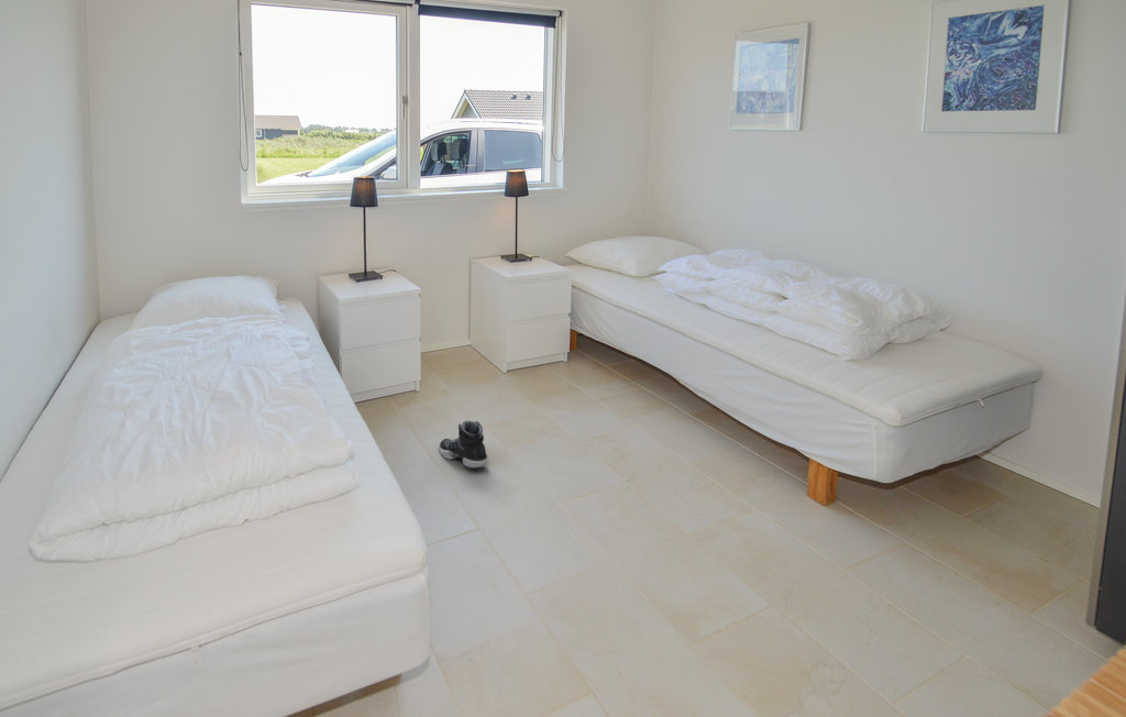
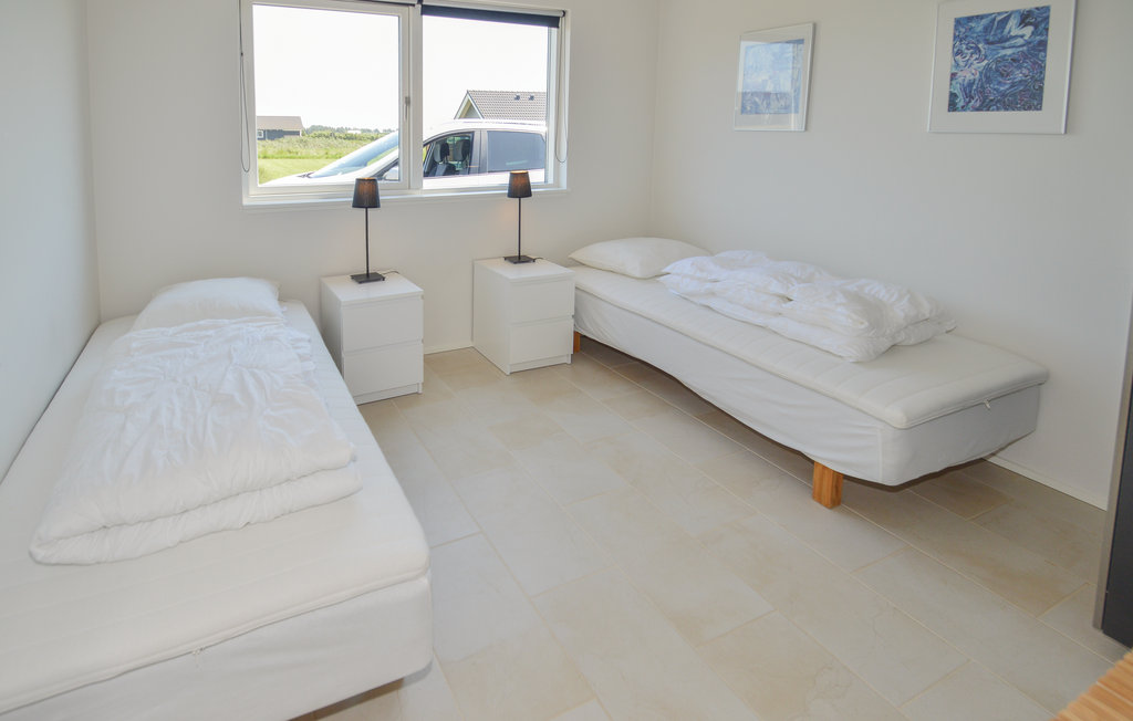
- sneaker [438,420,489,468]
